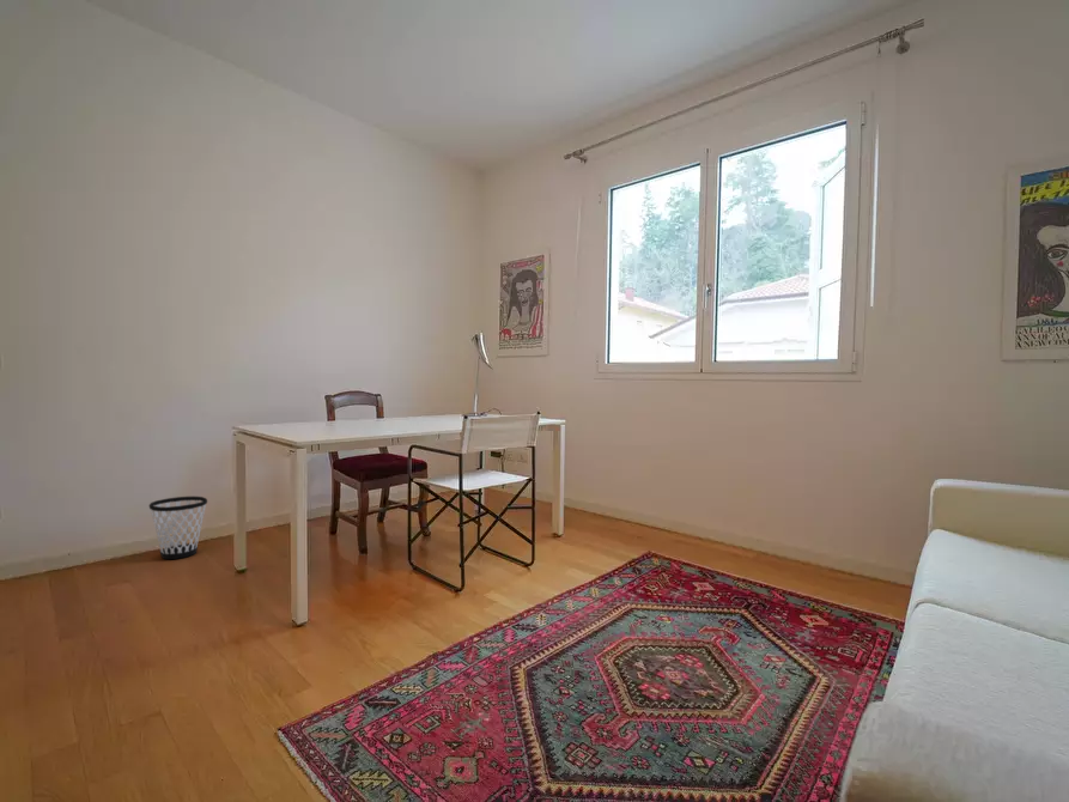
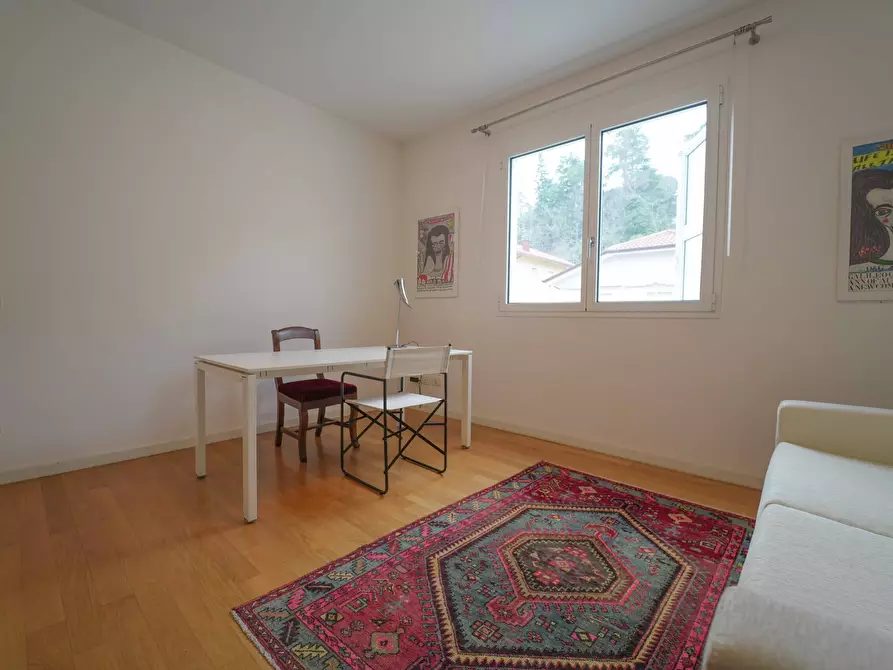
- wastebasket [147,496,208,560]
